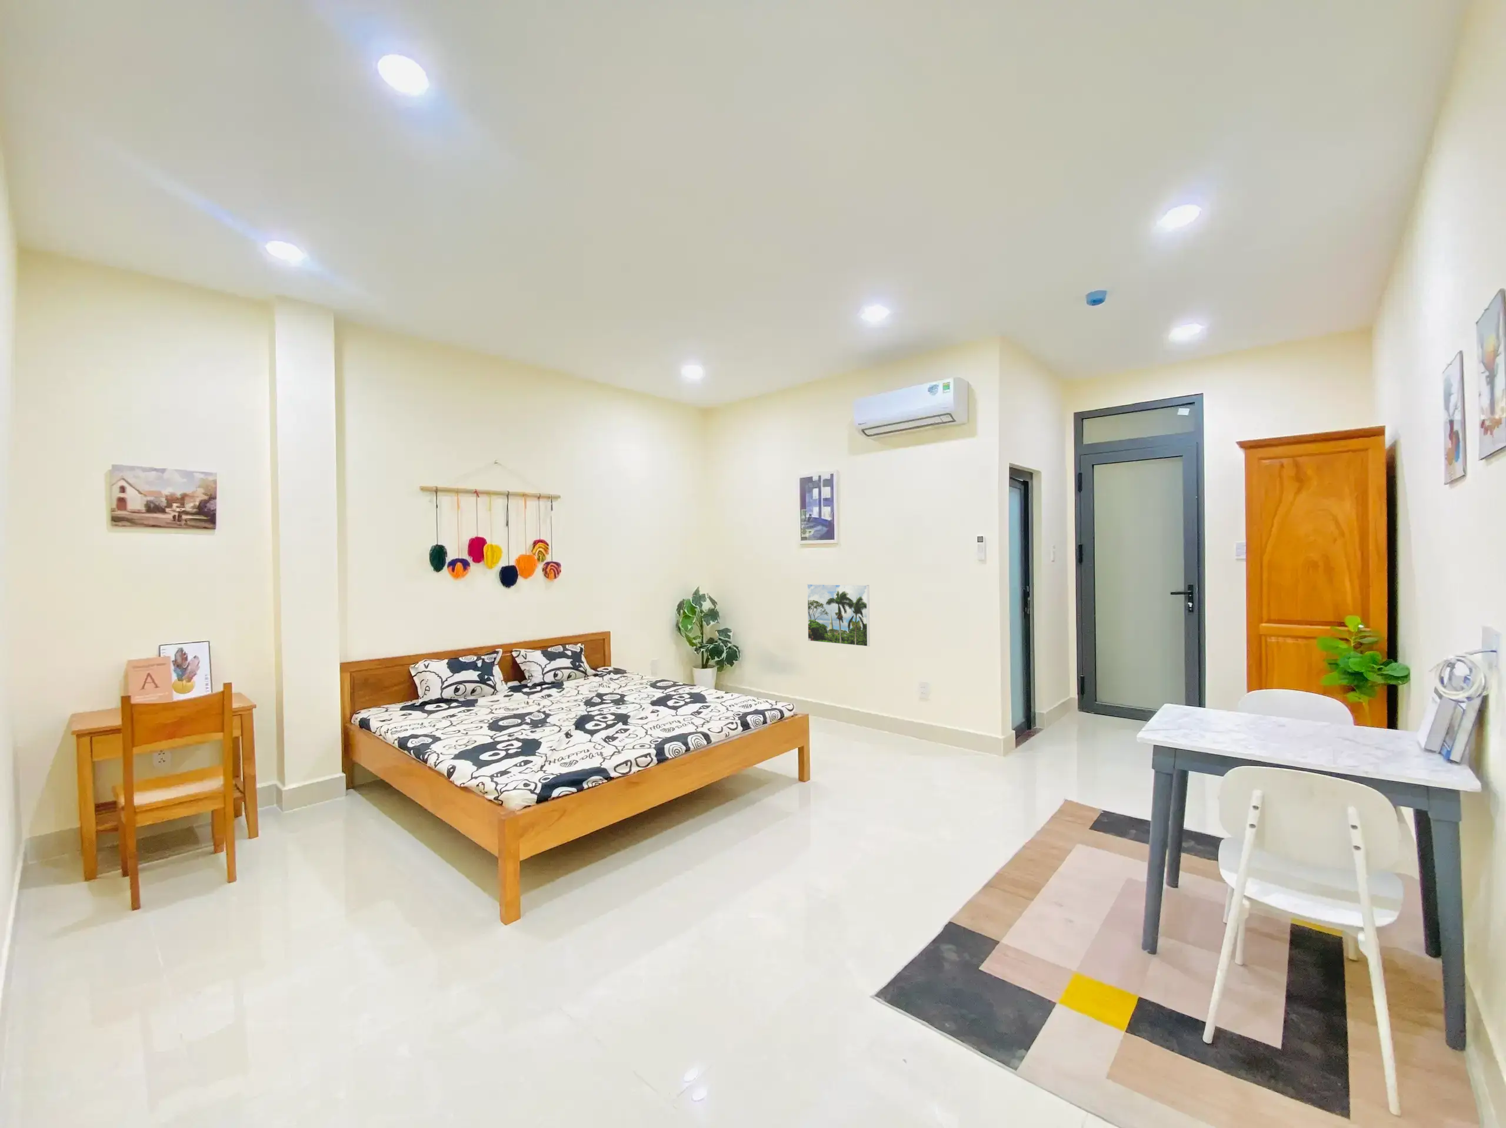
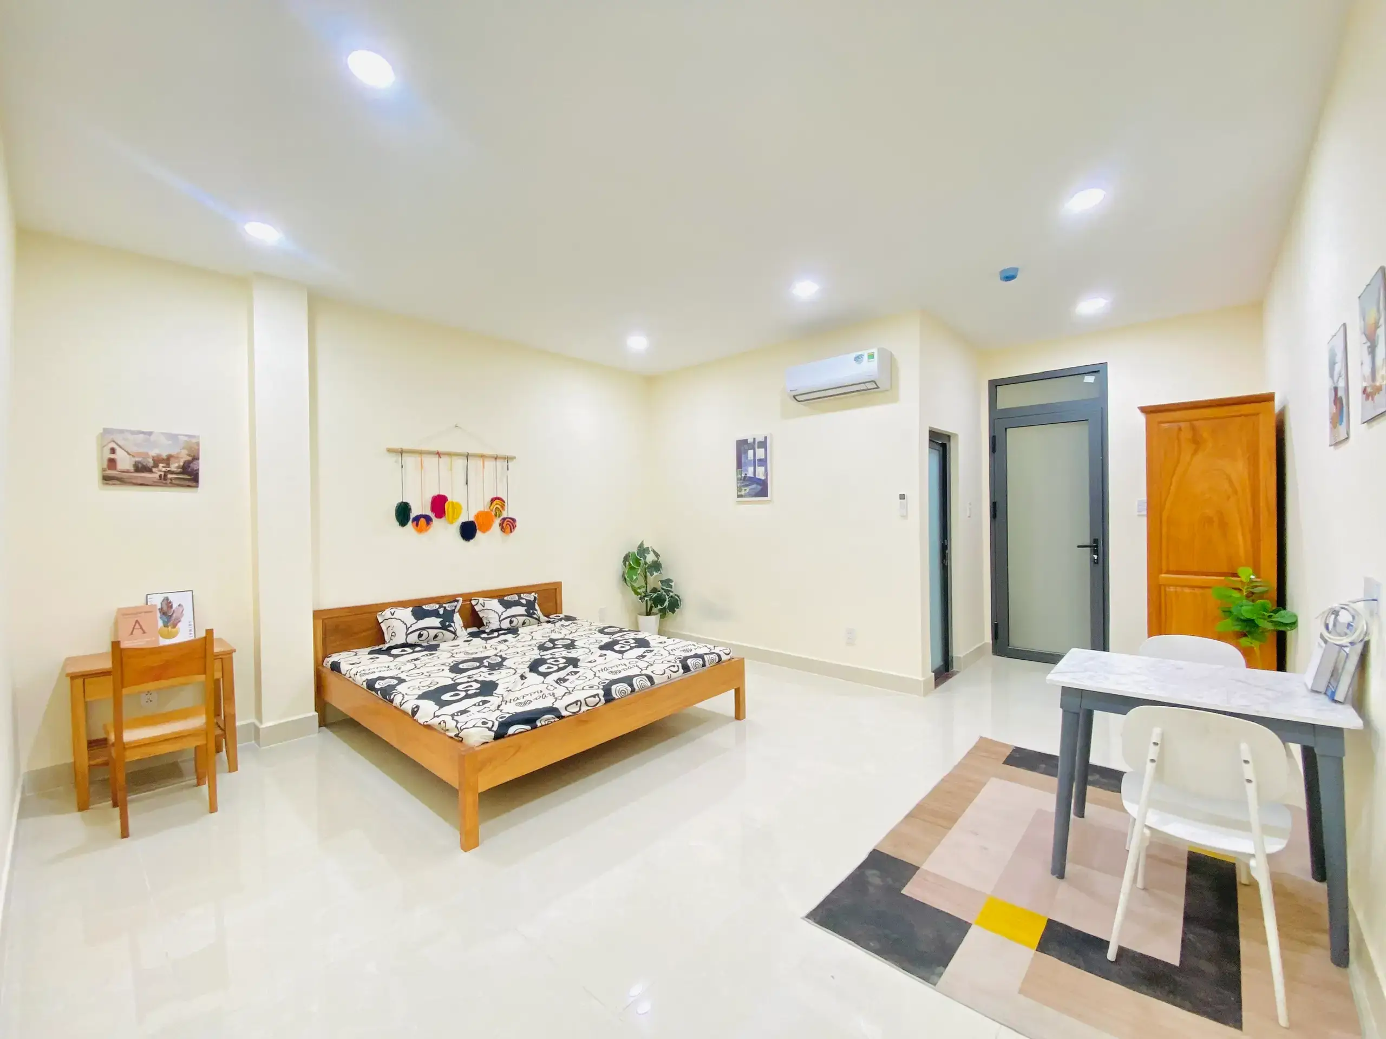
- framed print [806,583,870,647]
